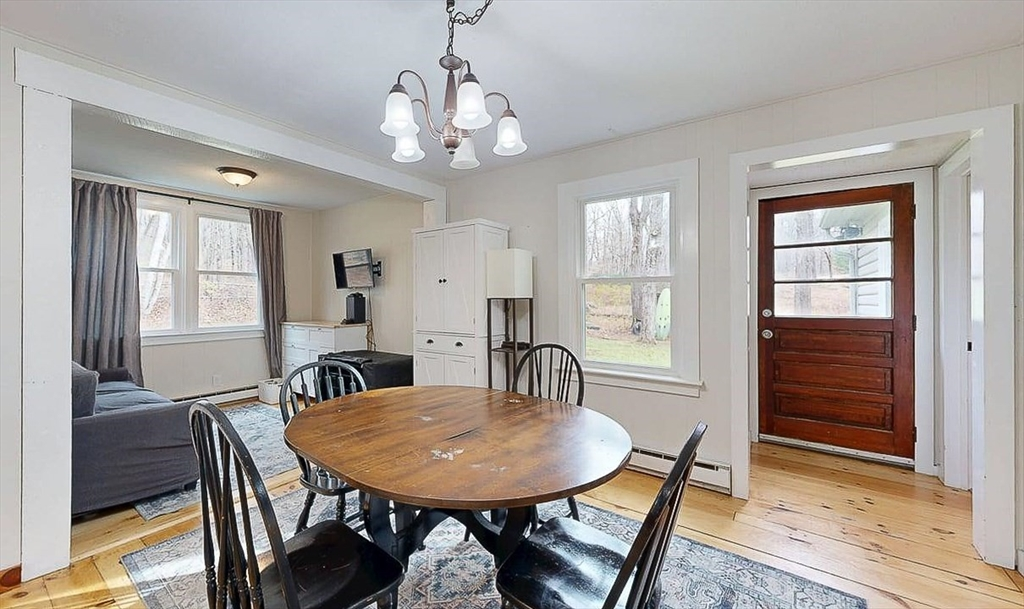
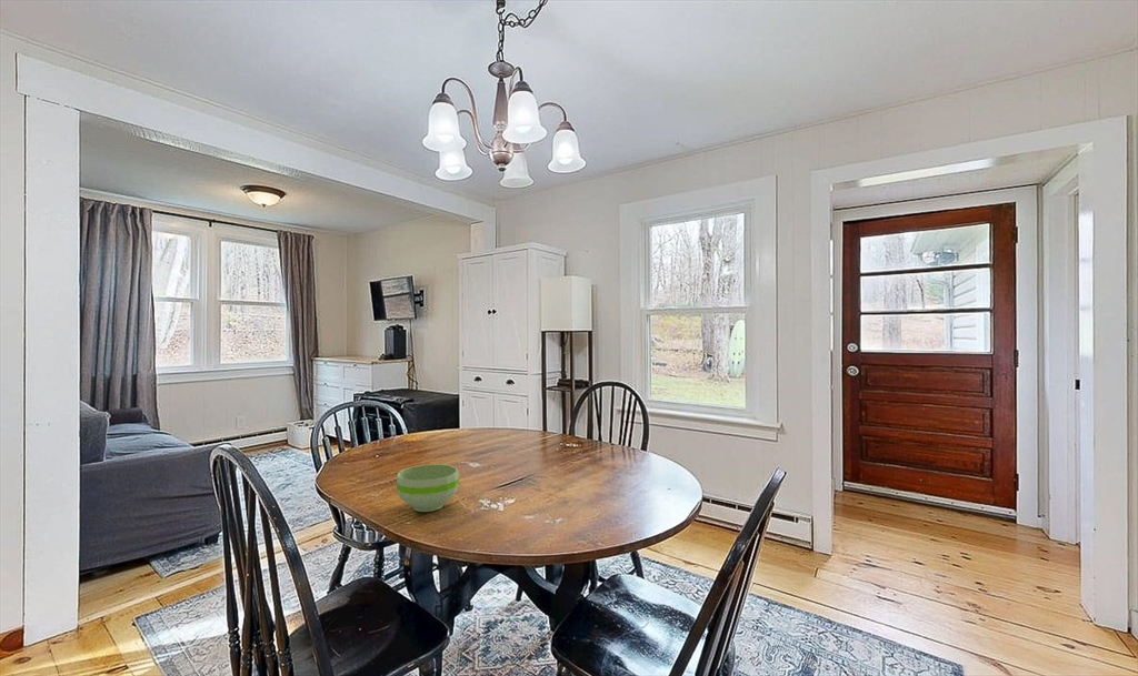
+ bowl [396,463,460,513]
